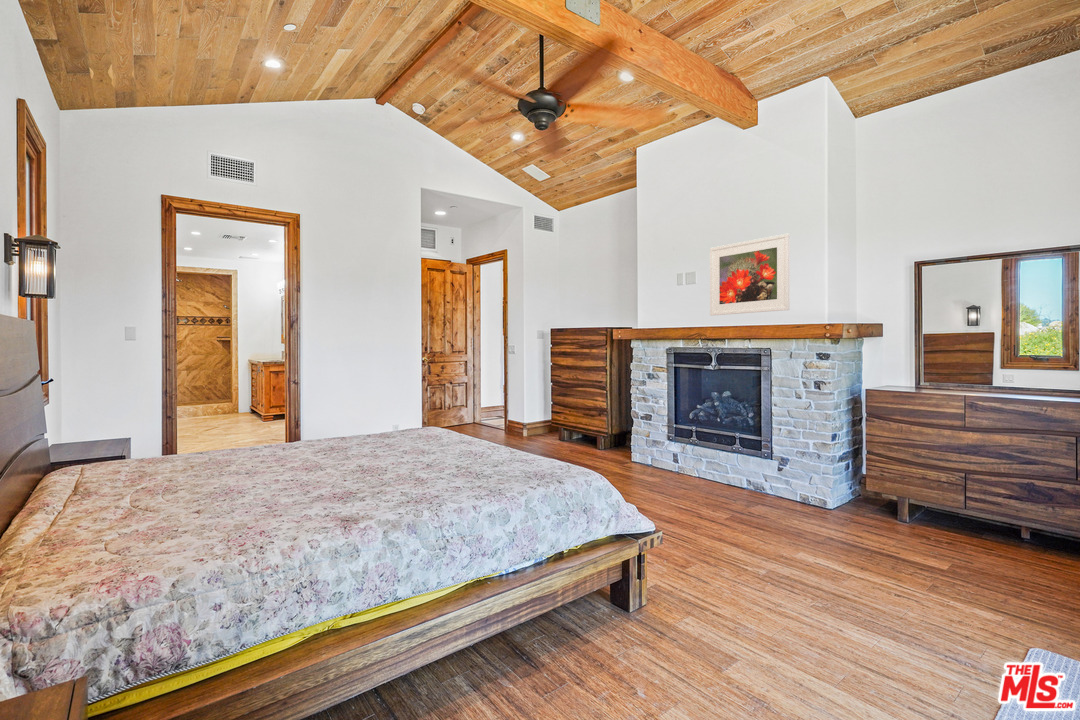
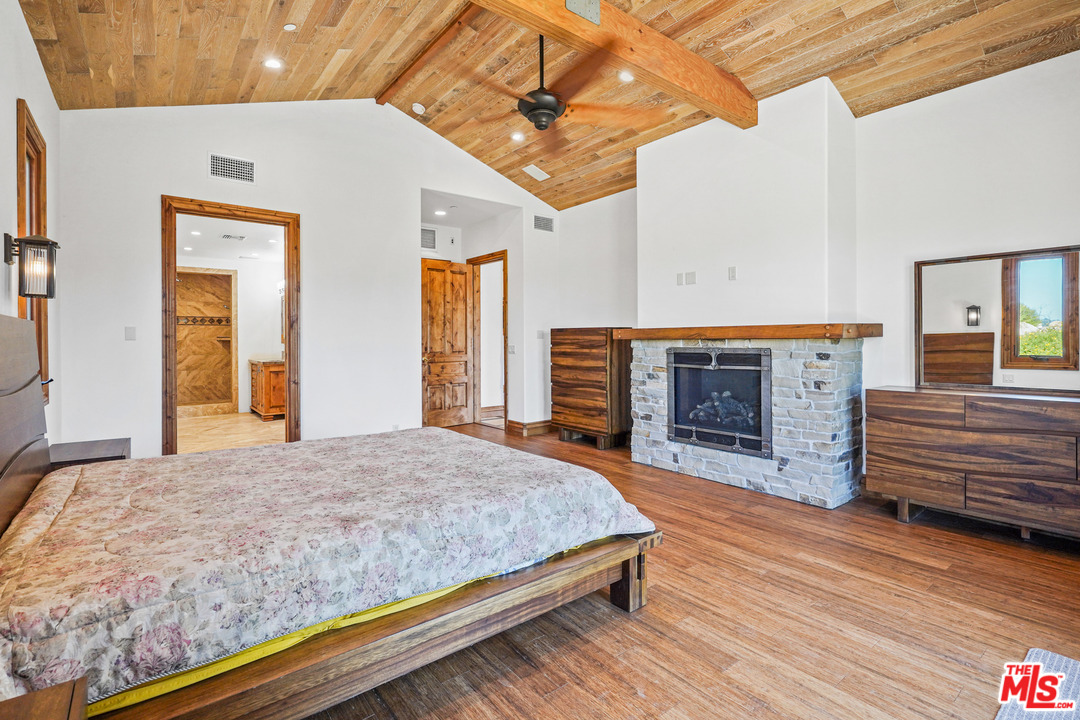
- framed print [709,233,790,316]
